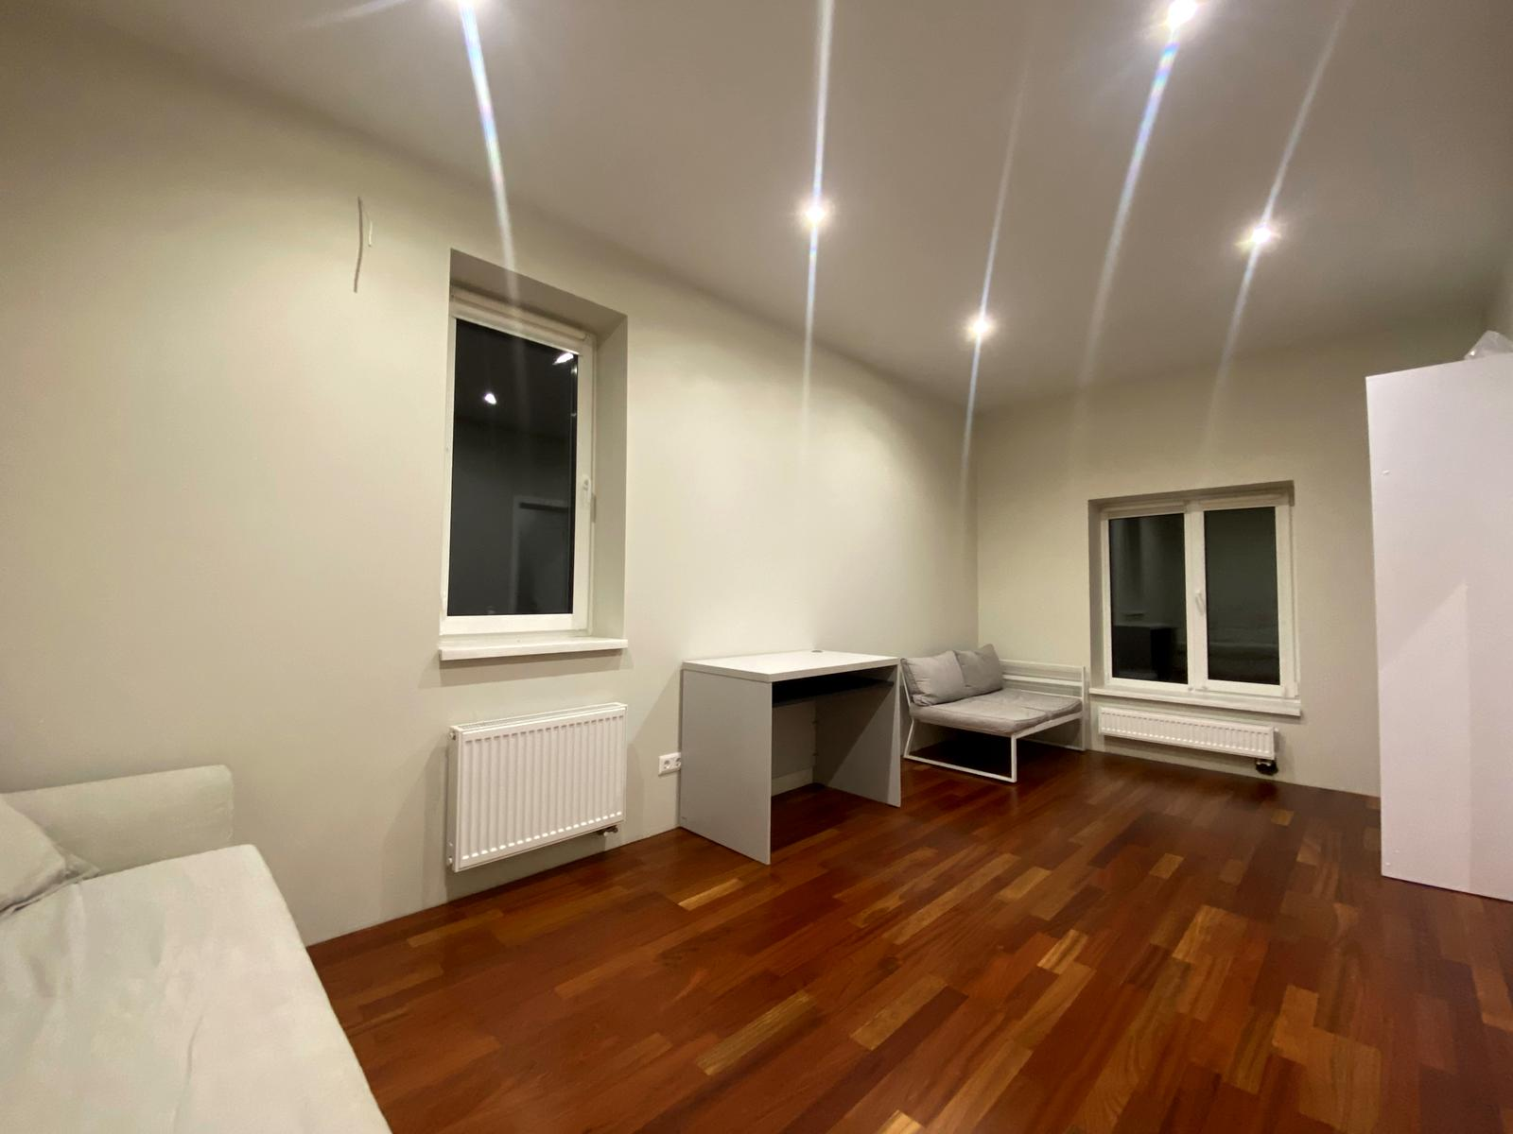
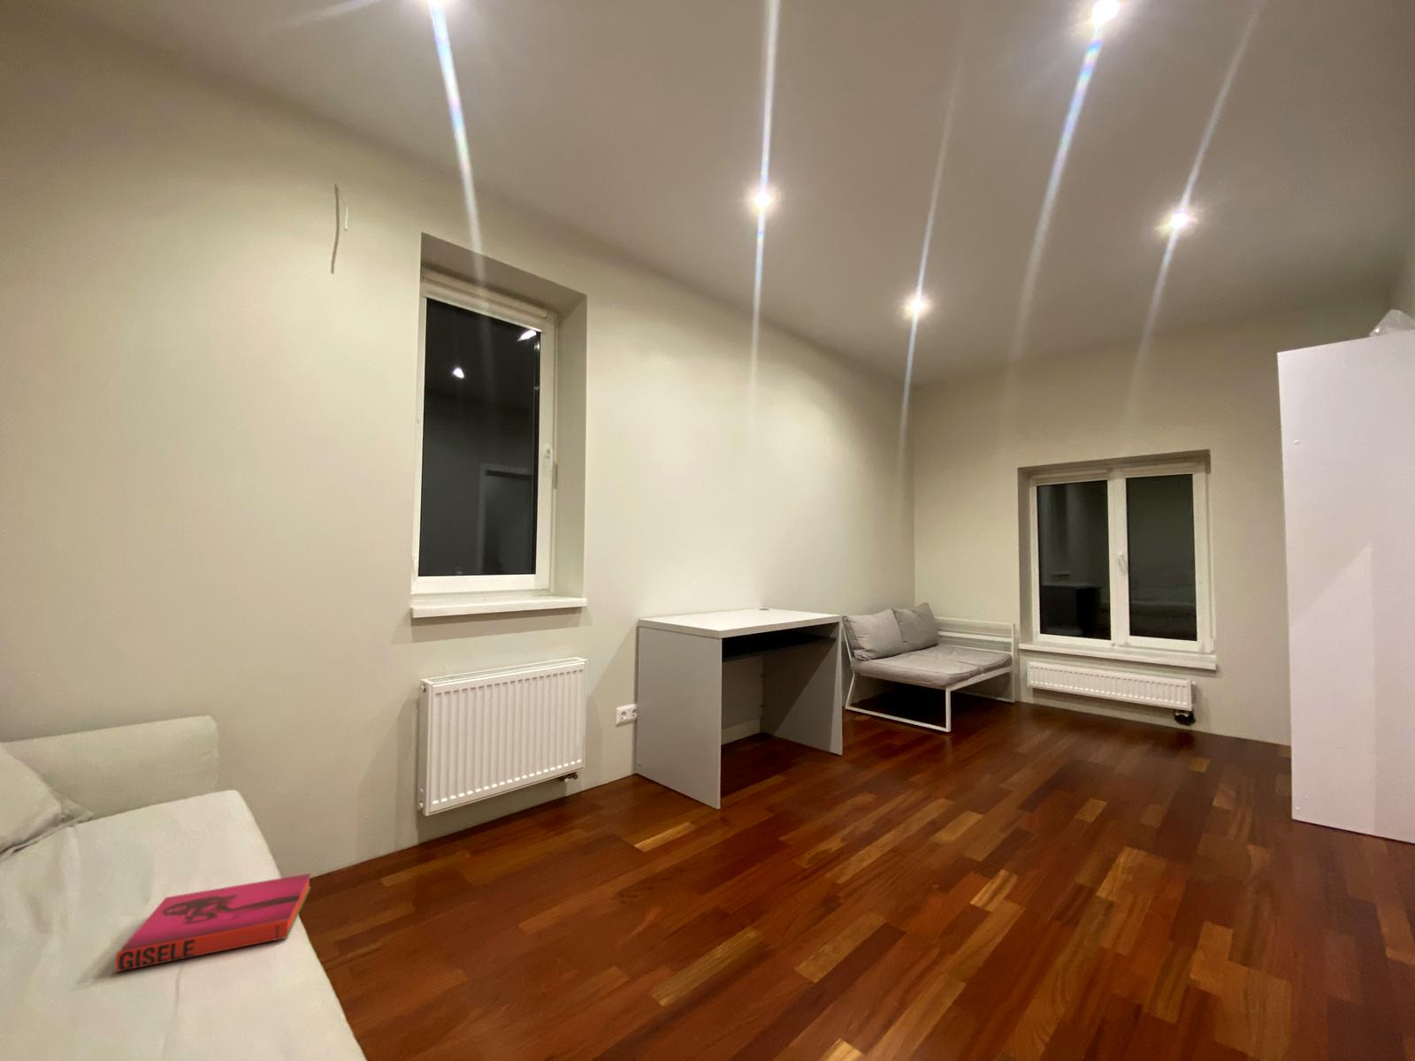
+ hardback book [114,873,312,973]
